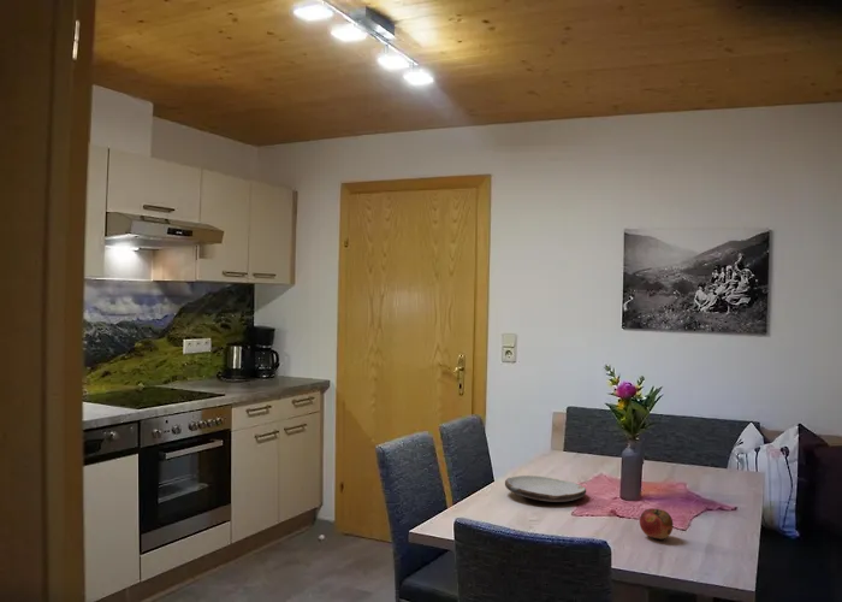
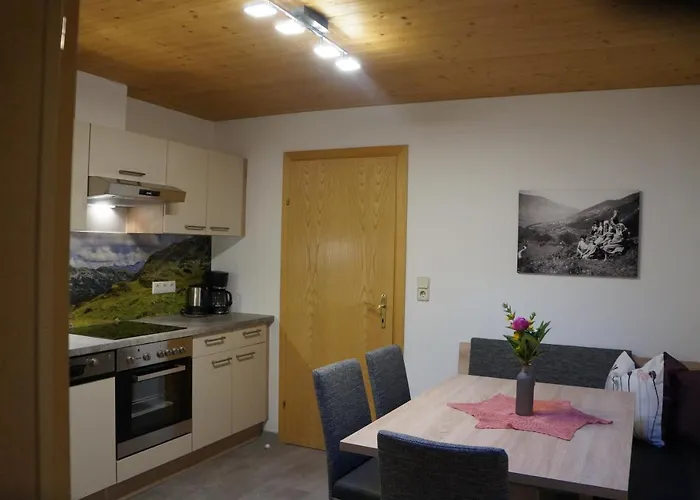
- plate [504,474,587,503]
- fruit [639,507,674,541]
